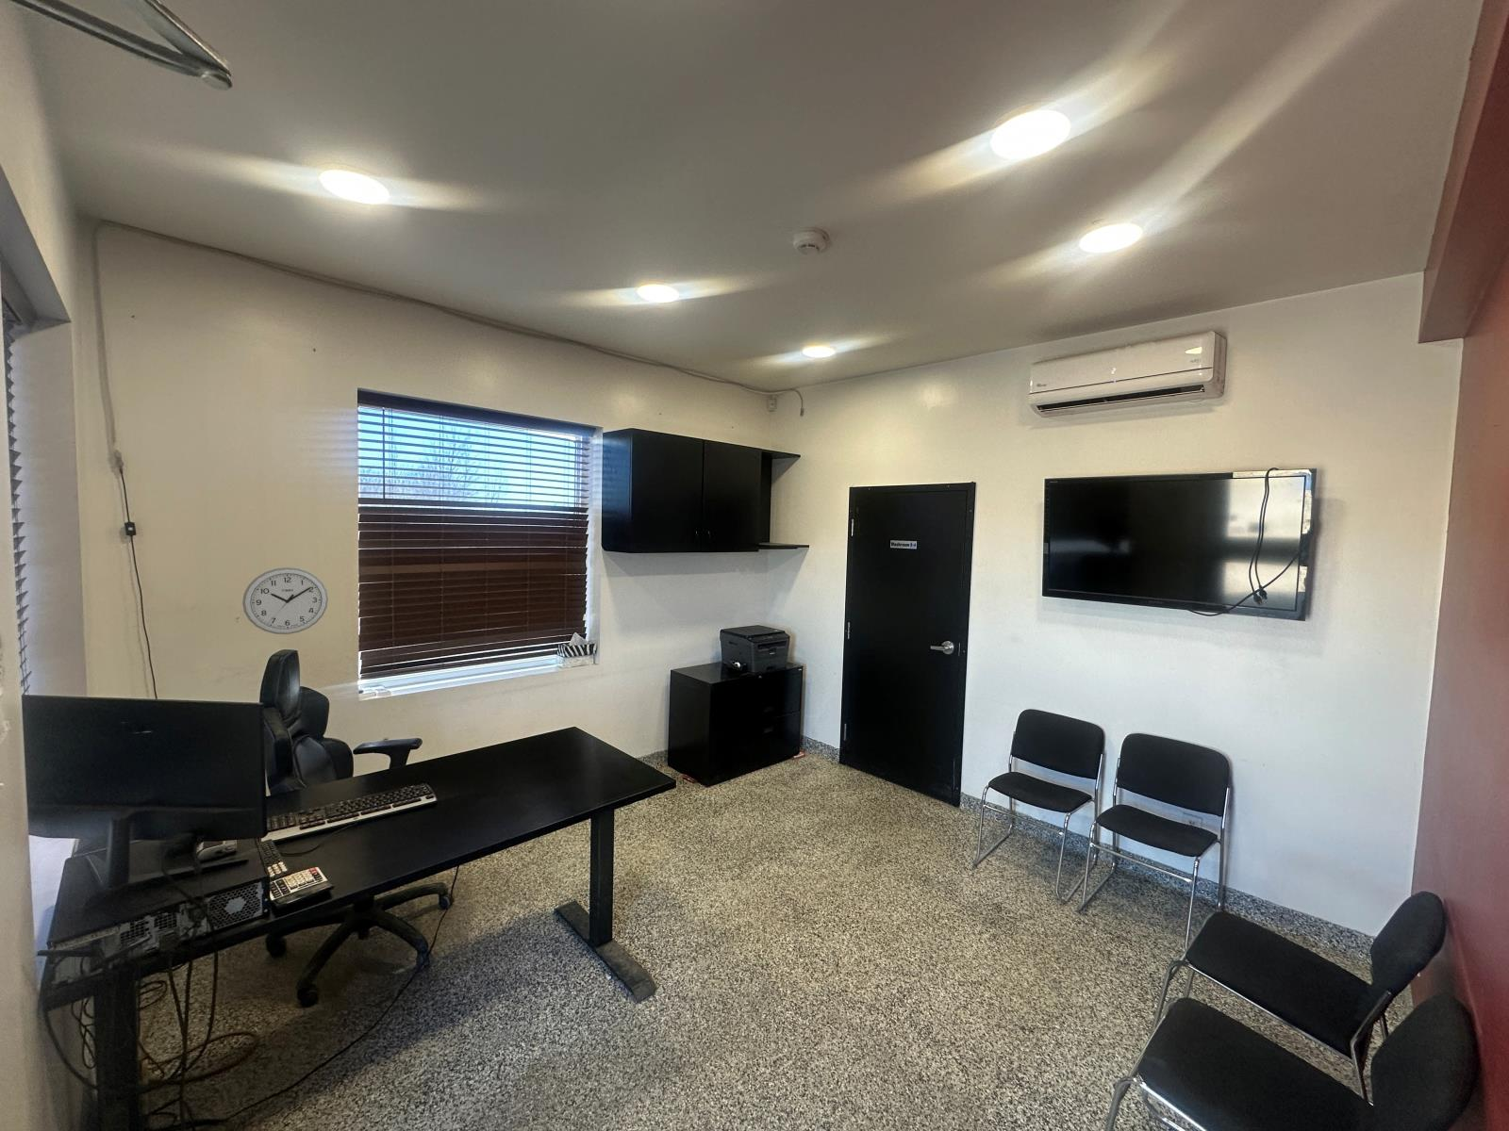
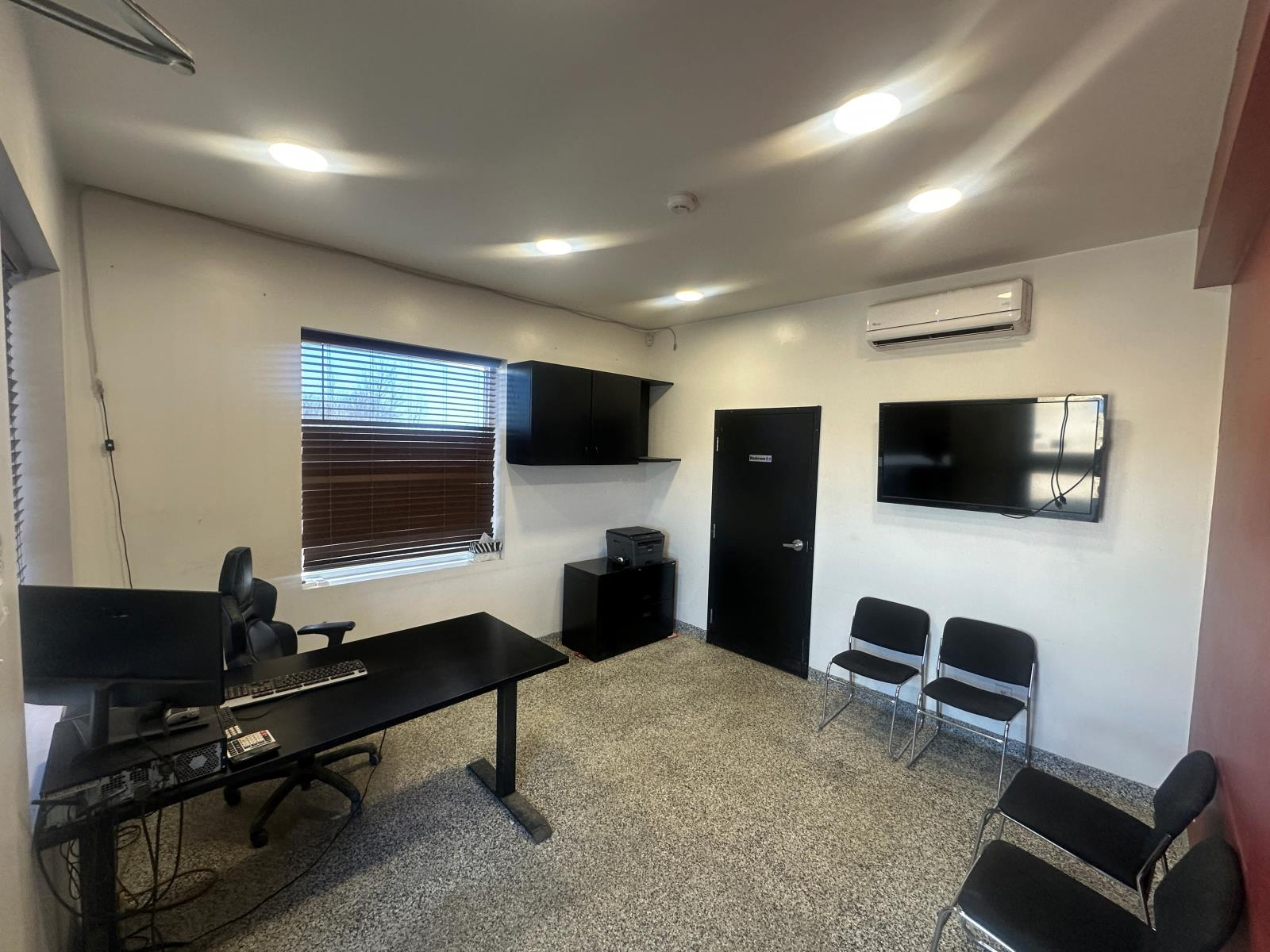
- wall clock [241,567,329,636]
